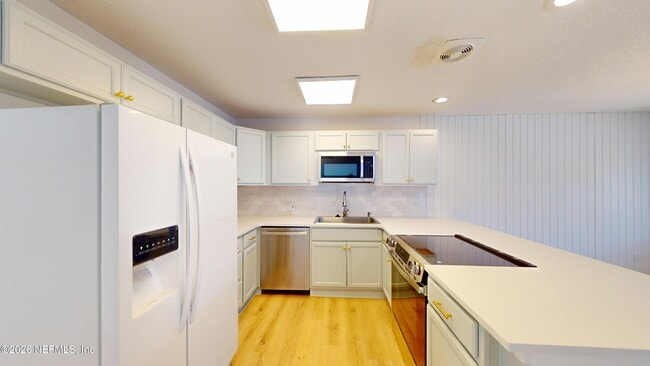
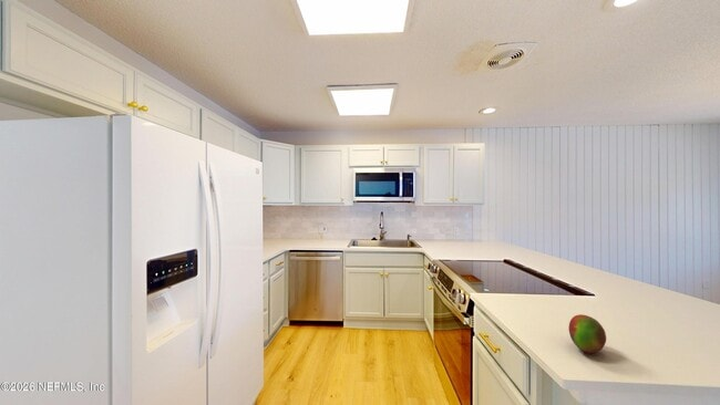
+ fruit [568,313,607,354]
